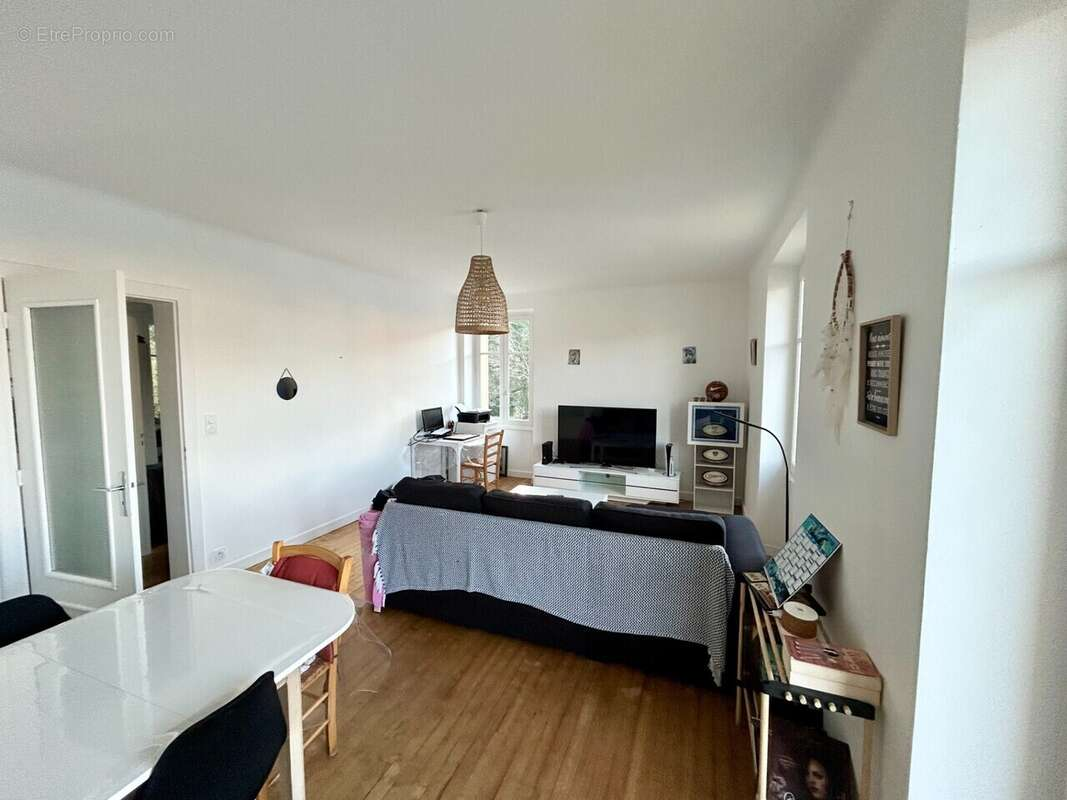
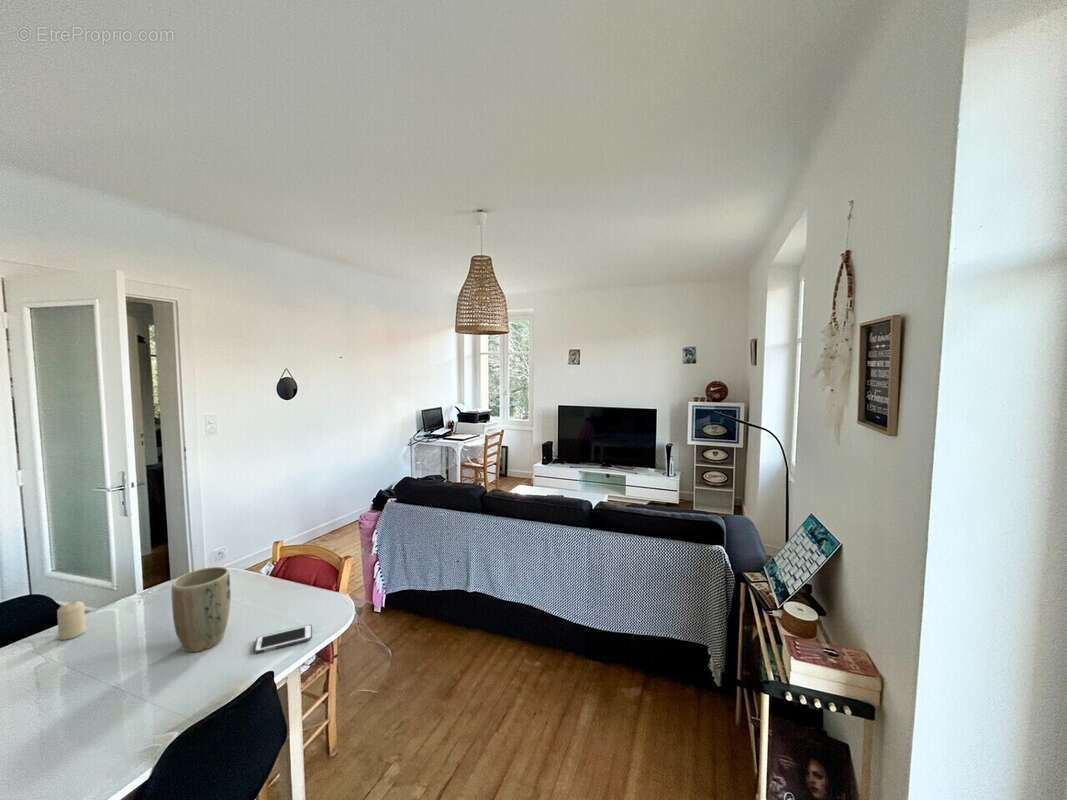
+ cell phone [253,624,313,654]
+ candle [56,600,86,641]
+ plant pot [171,566,232,653]
